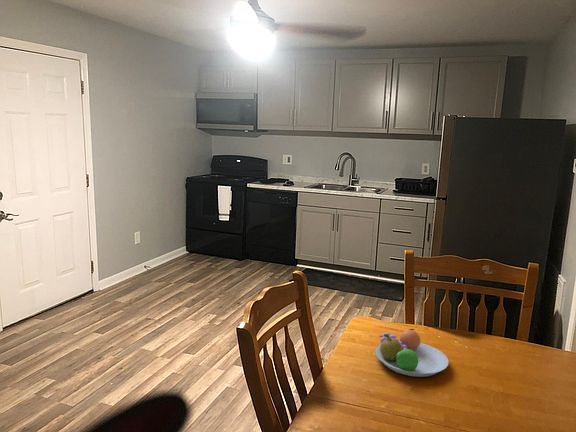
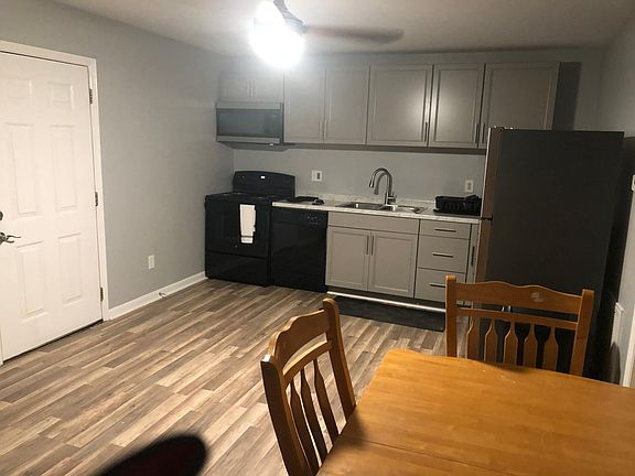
- fruit bowl [374,328,449,378]
